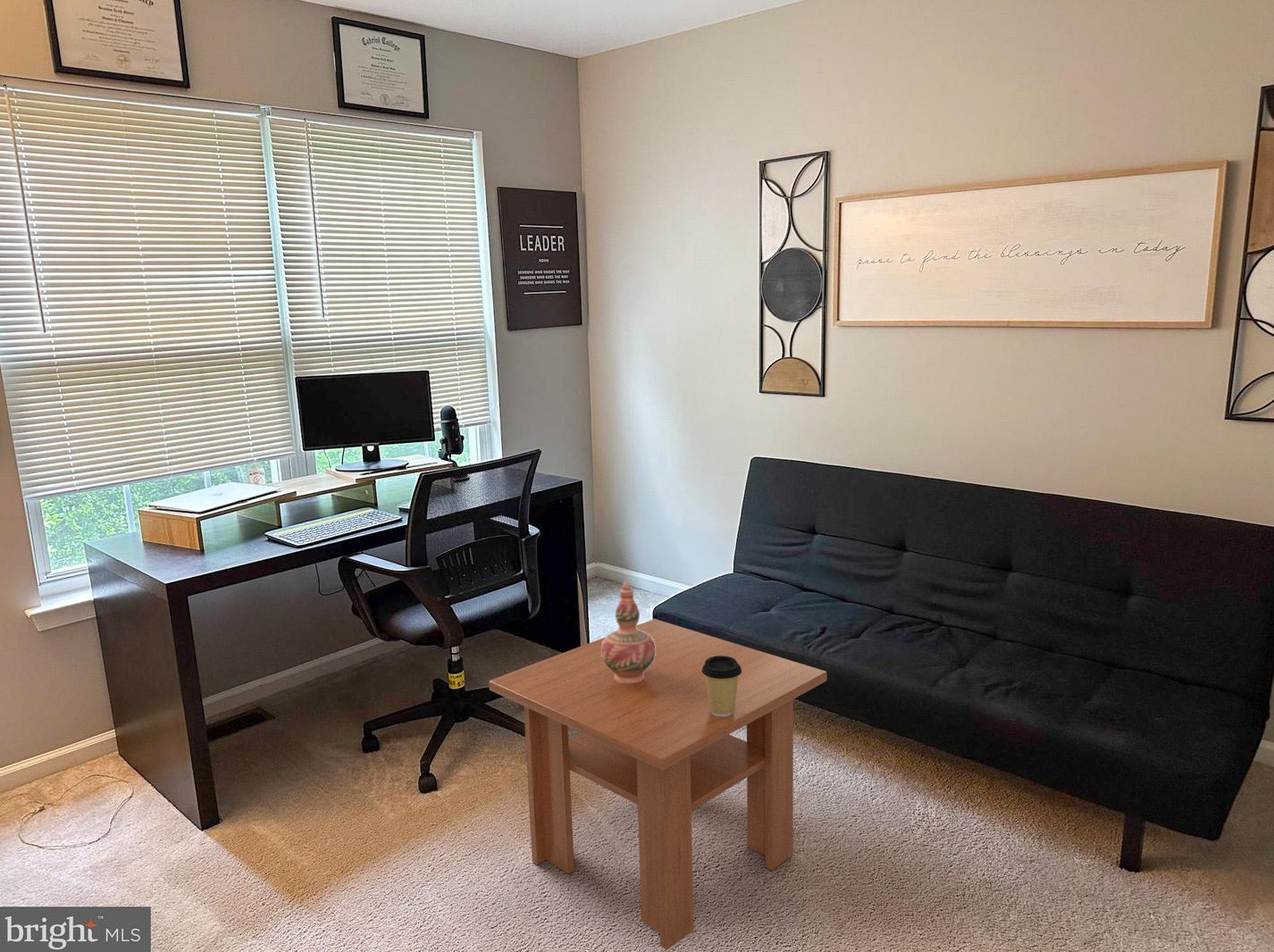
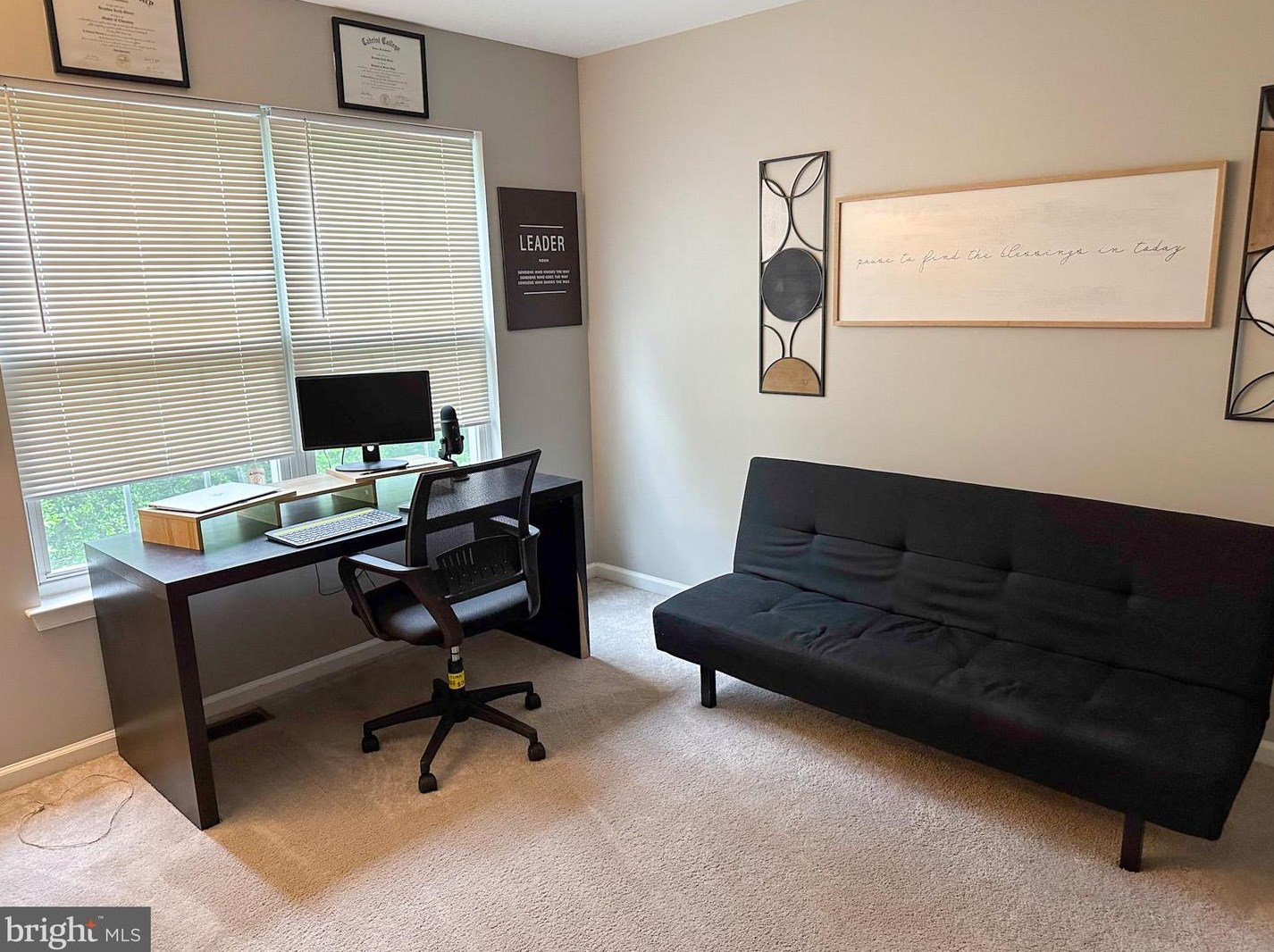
- decorative vase [601,580,656,683]
- coffee cup [701,656,742,717]
- coffee table [488,618,828,951]
